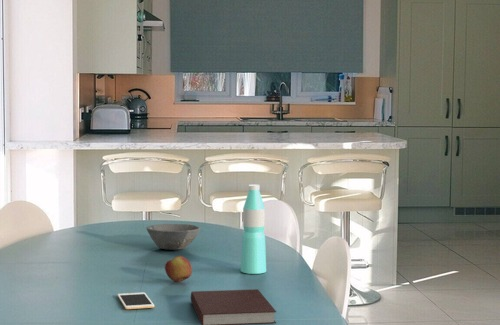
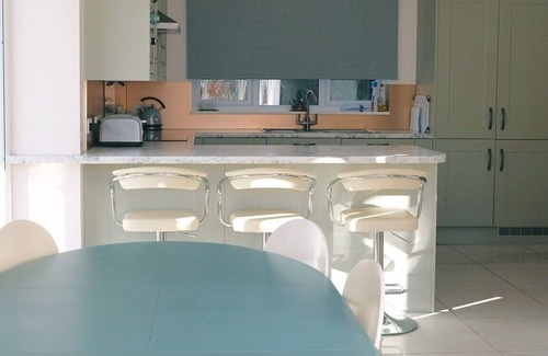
- notebook [190,288,277,325]
- bowl [145,223,201,251]
- cell phone [117,291,155,310]
- water bottle [240,184,267,275]
- apple [164,255,193,283]
